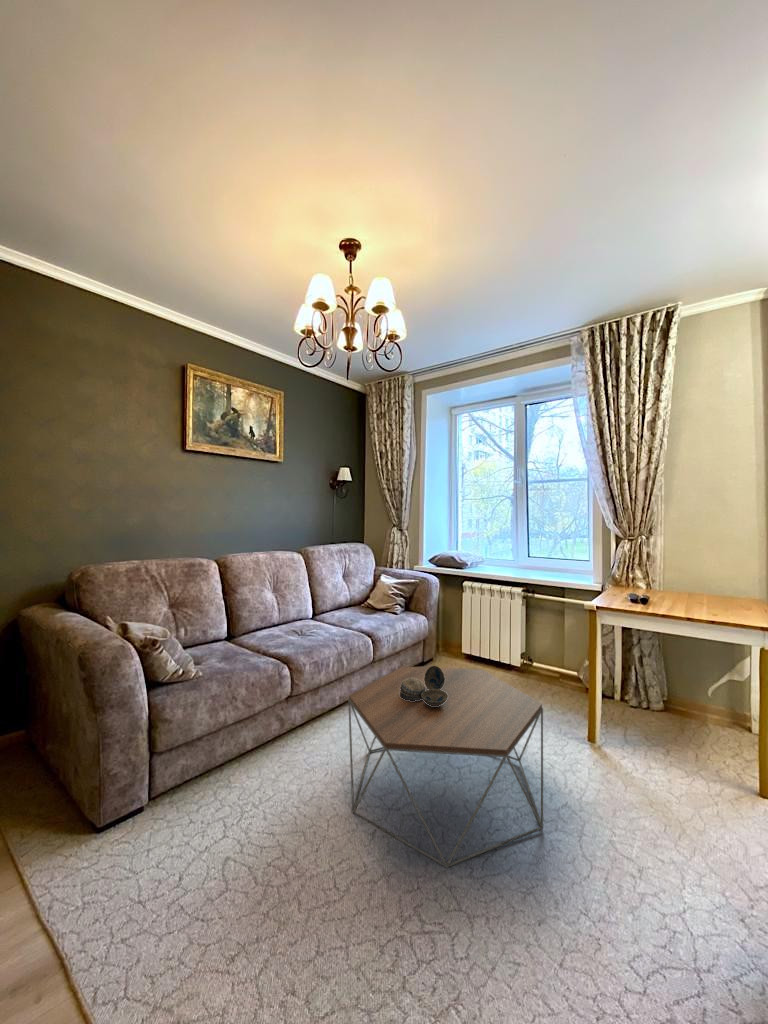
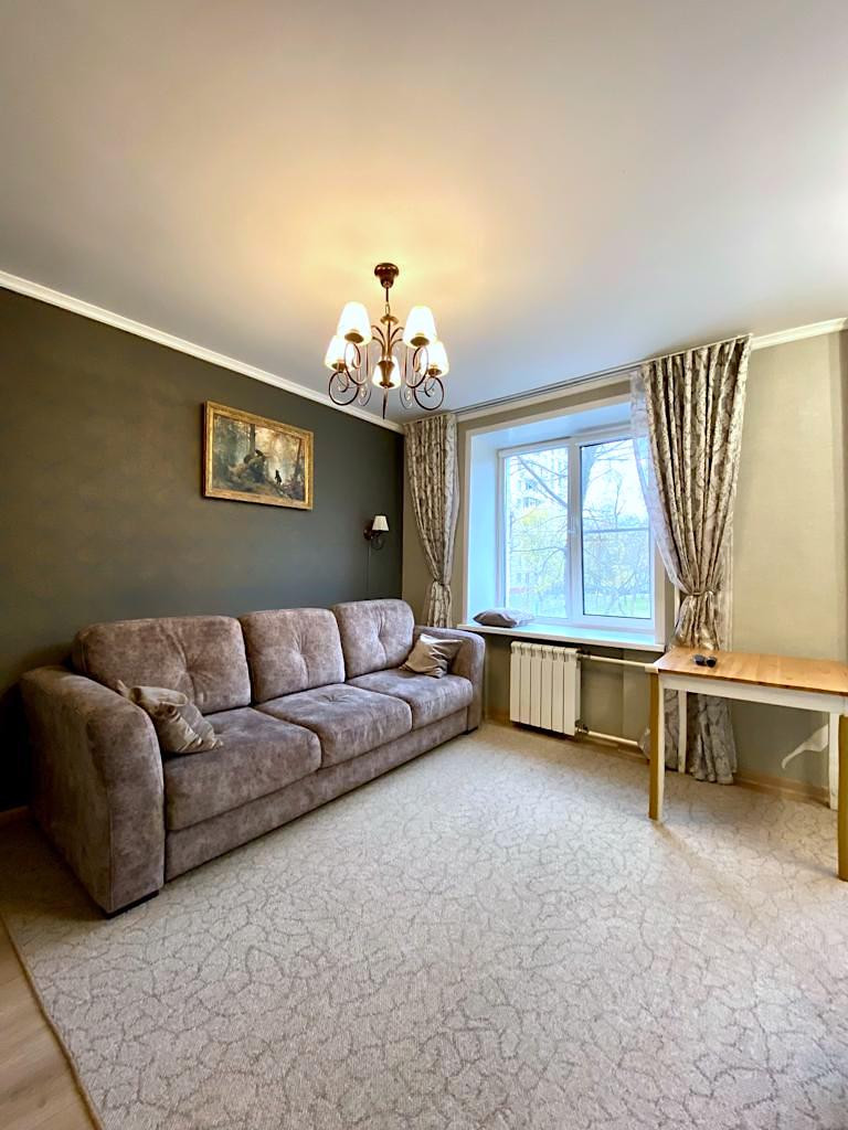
- decorative bowl [400,665,448,706]
- coffee table [347,666,544,869]
